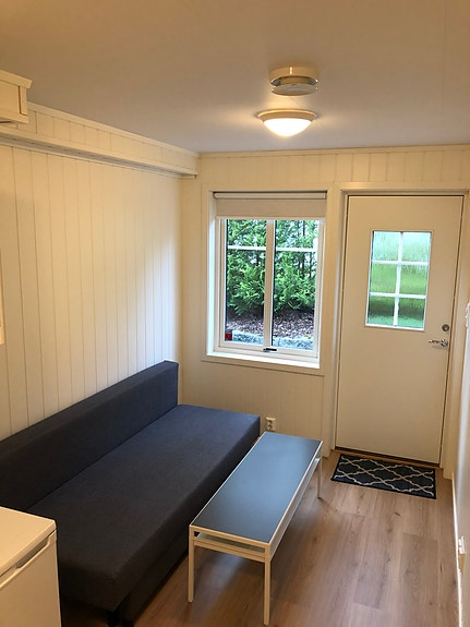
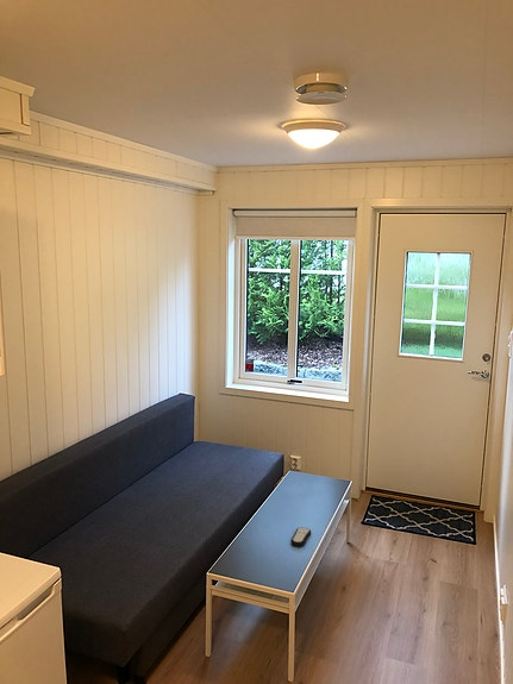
+ remote control [289,526,312,547]
